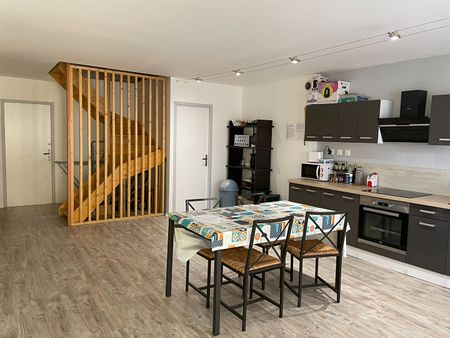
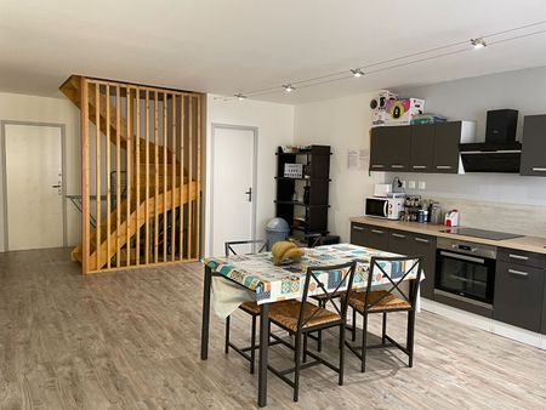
+ banana bunch [271,240,306,267]
